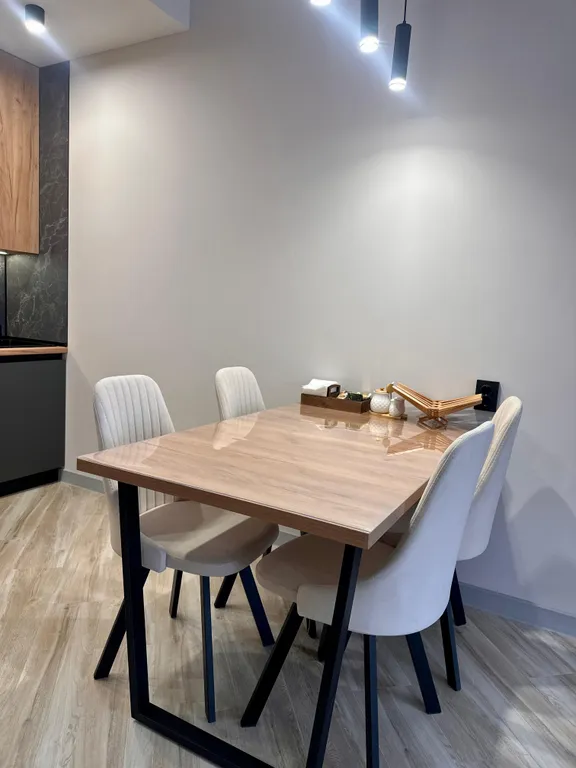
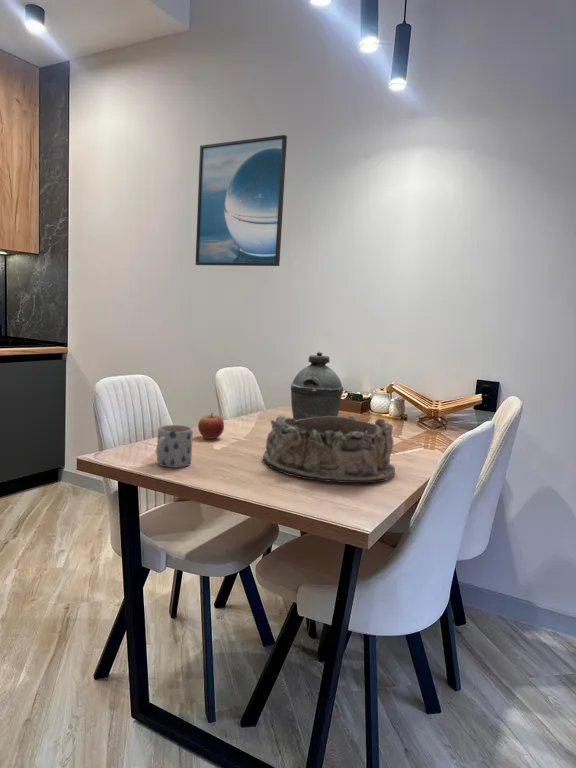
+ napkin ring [262,414,396,484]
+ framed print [194,134,288,267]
+ kettle [290,351,344,427]
+ apple [197,412,225,440]
+ mug [155,424,194,469]
